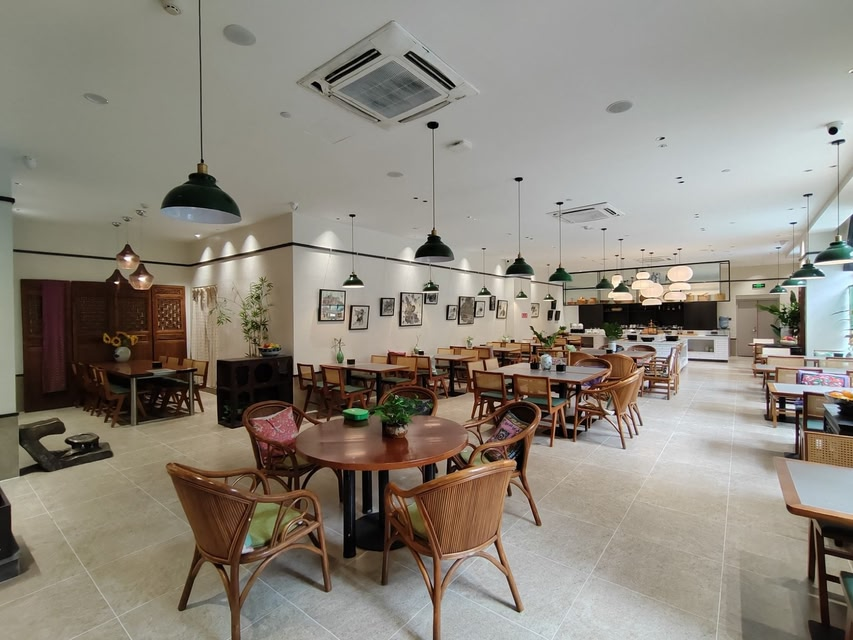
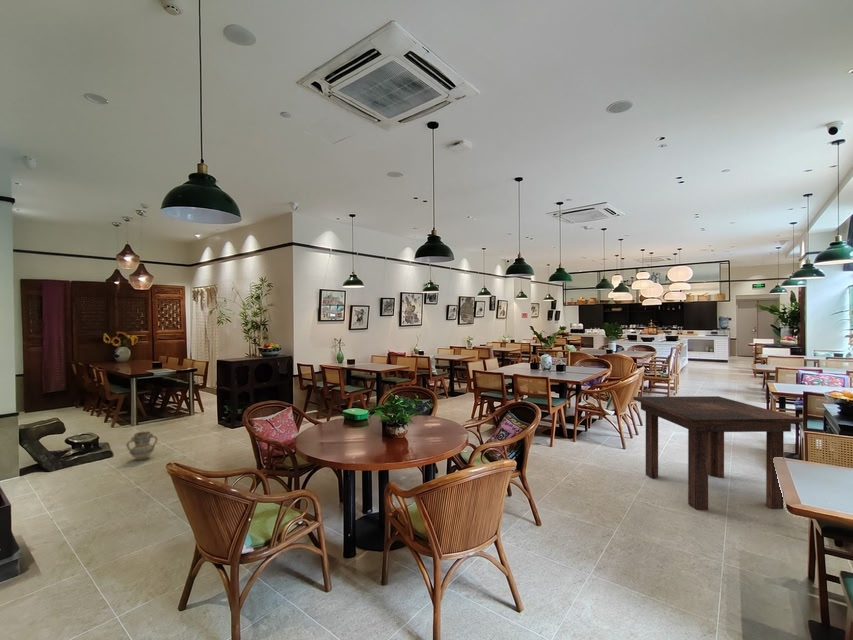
+ dining table [632,395,804,511]
+ ceramic jug [125,430,159,461]
